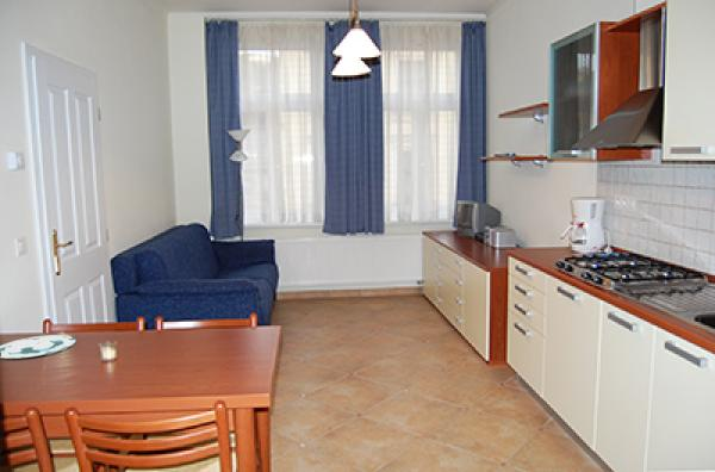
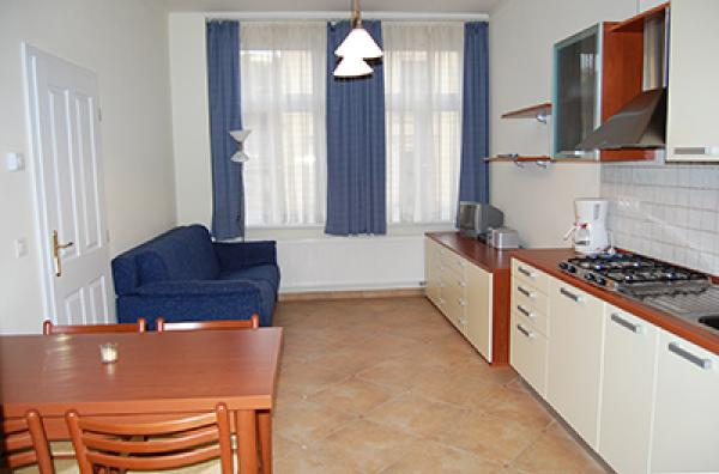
- plate [0,334,77,360]
